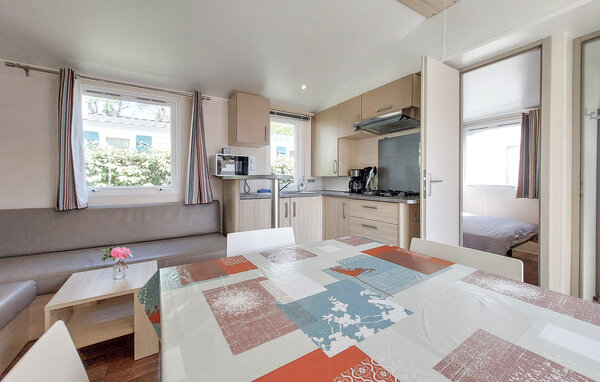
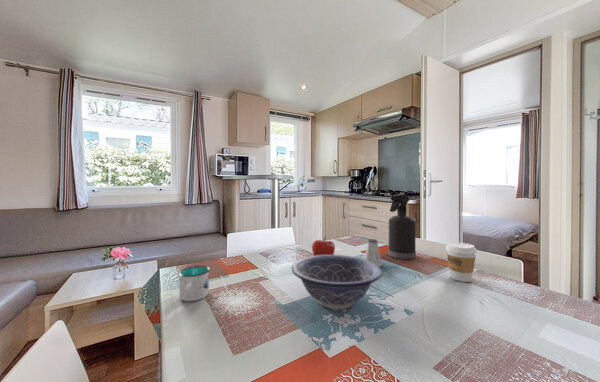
+ spray bottle [387,193,417,260]
+ fruit [311,236,336,256]
+ decorative bowl [291,254,383,310]
+ saltshaker [364,238,383,268]
+ coffee cup [445,242,477,283]
+ mug [177,265,211,302]
